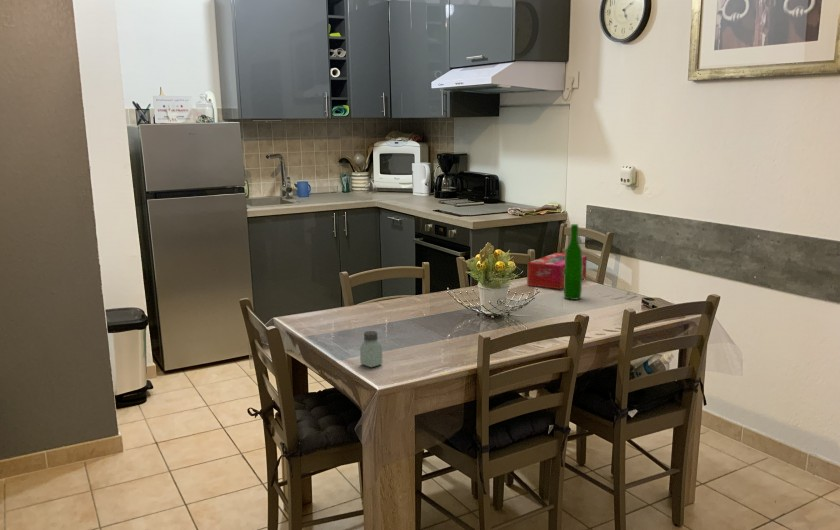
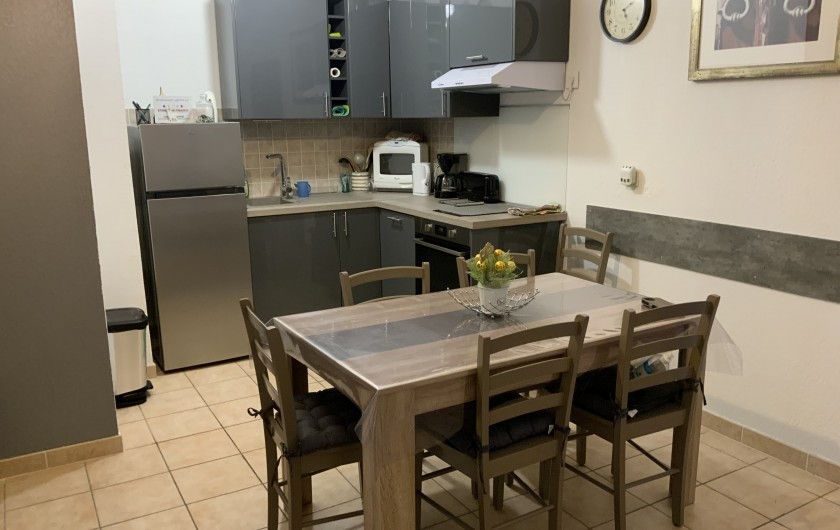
- saltshaker [359,330,383,368]
- wine bottle [563,223,583,301]
- tissue box [527,252,588,290]
